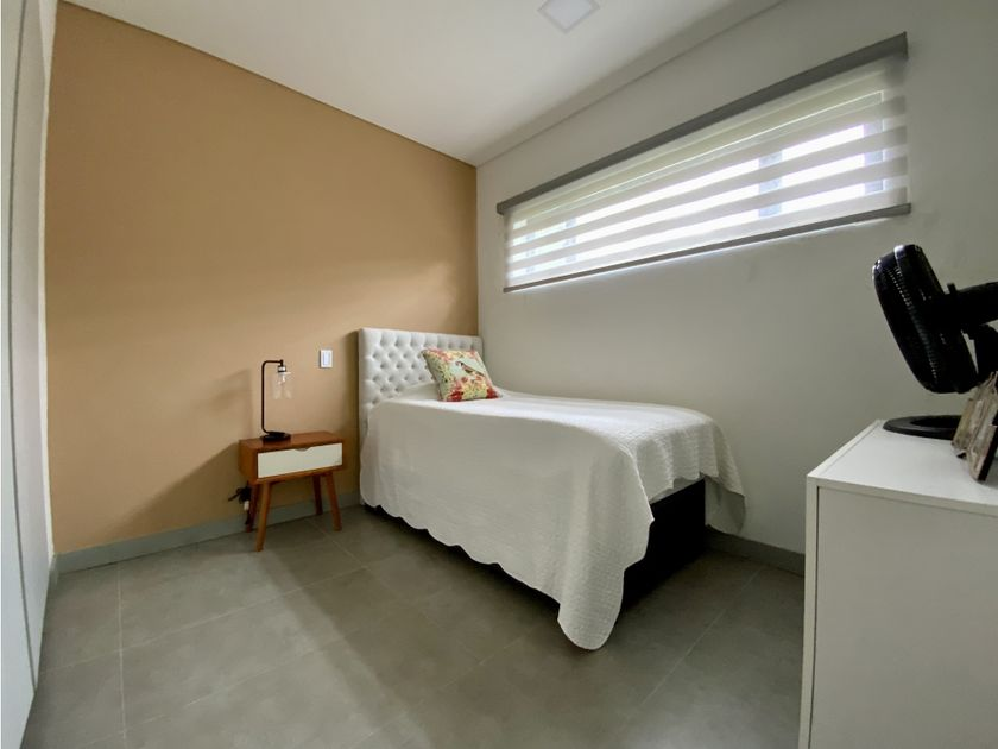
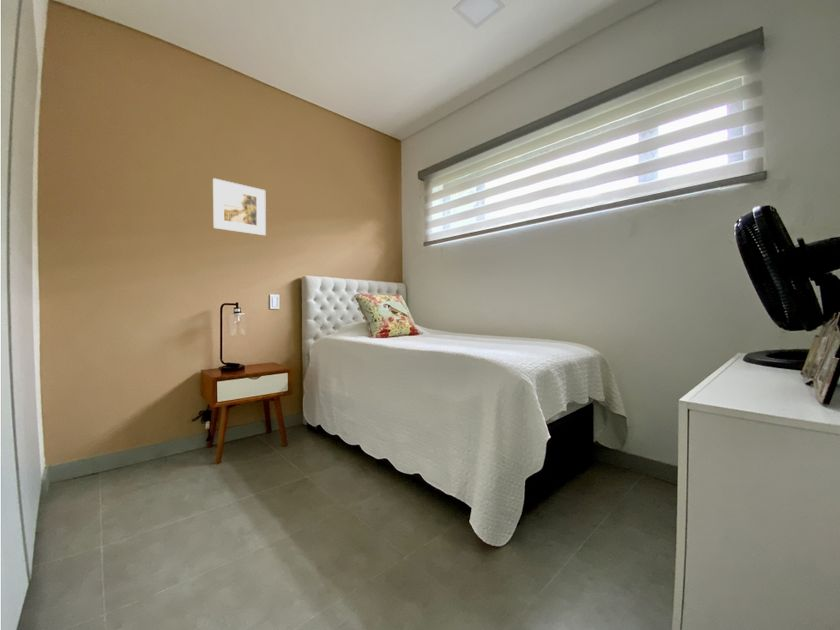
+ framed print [212,177,267,237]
